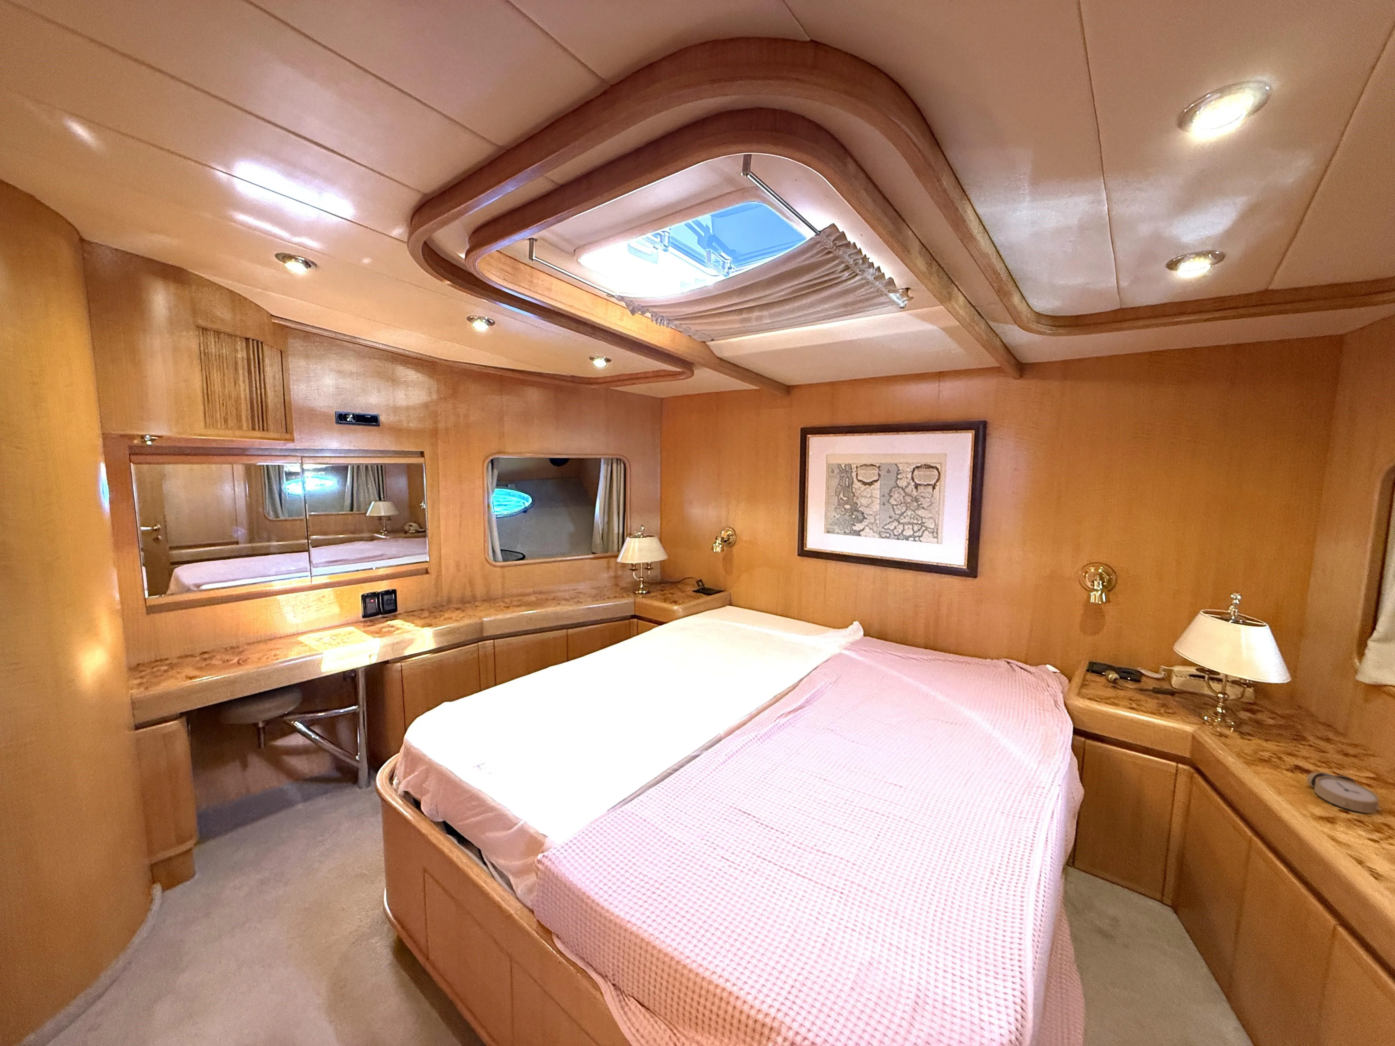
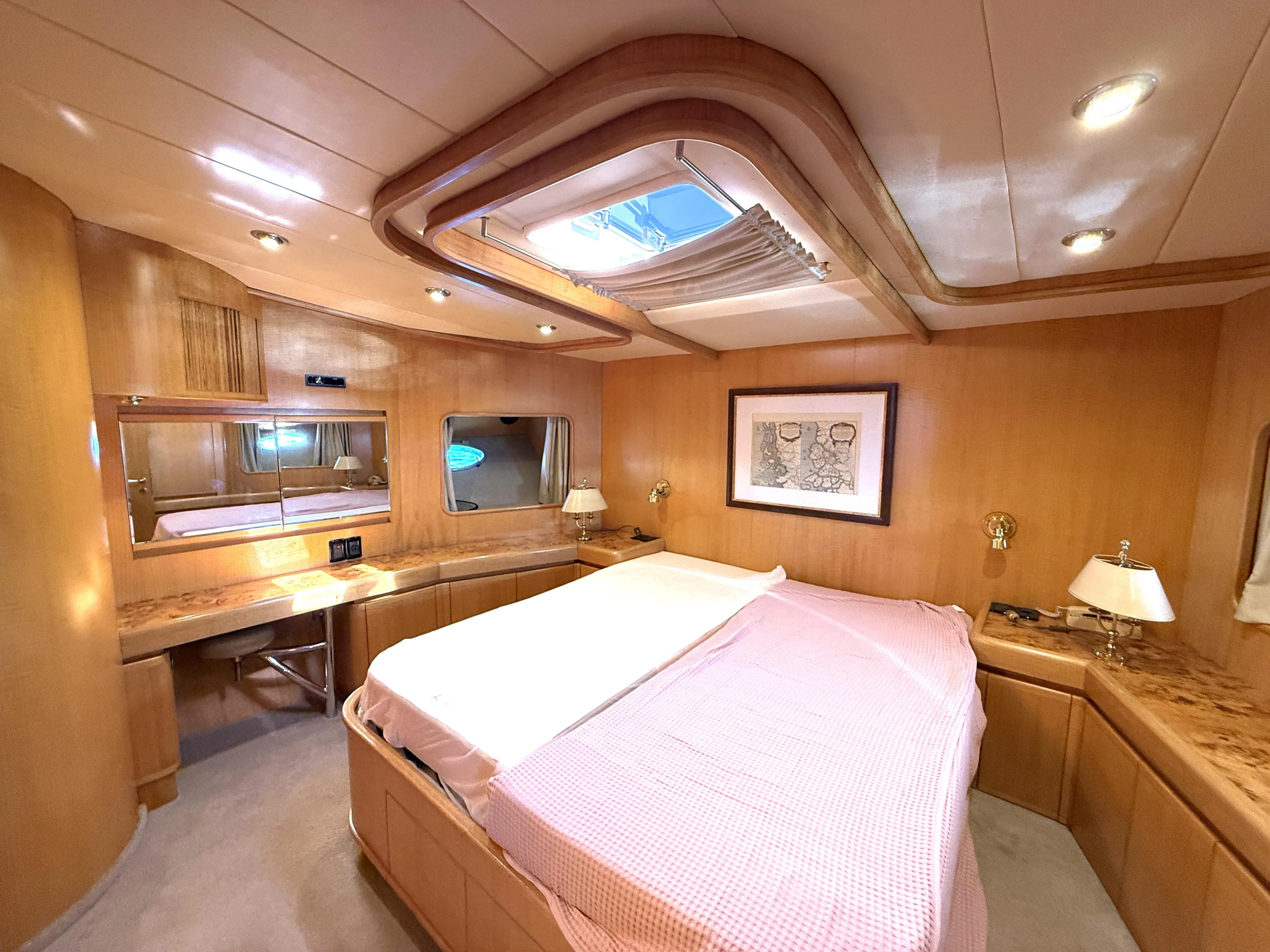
- alarm clock [1307,771,1382,813]
